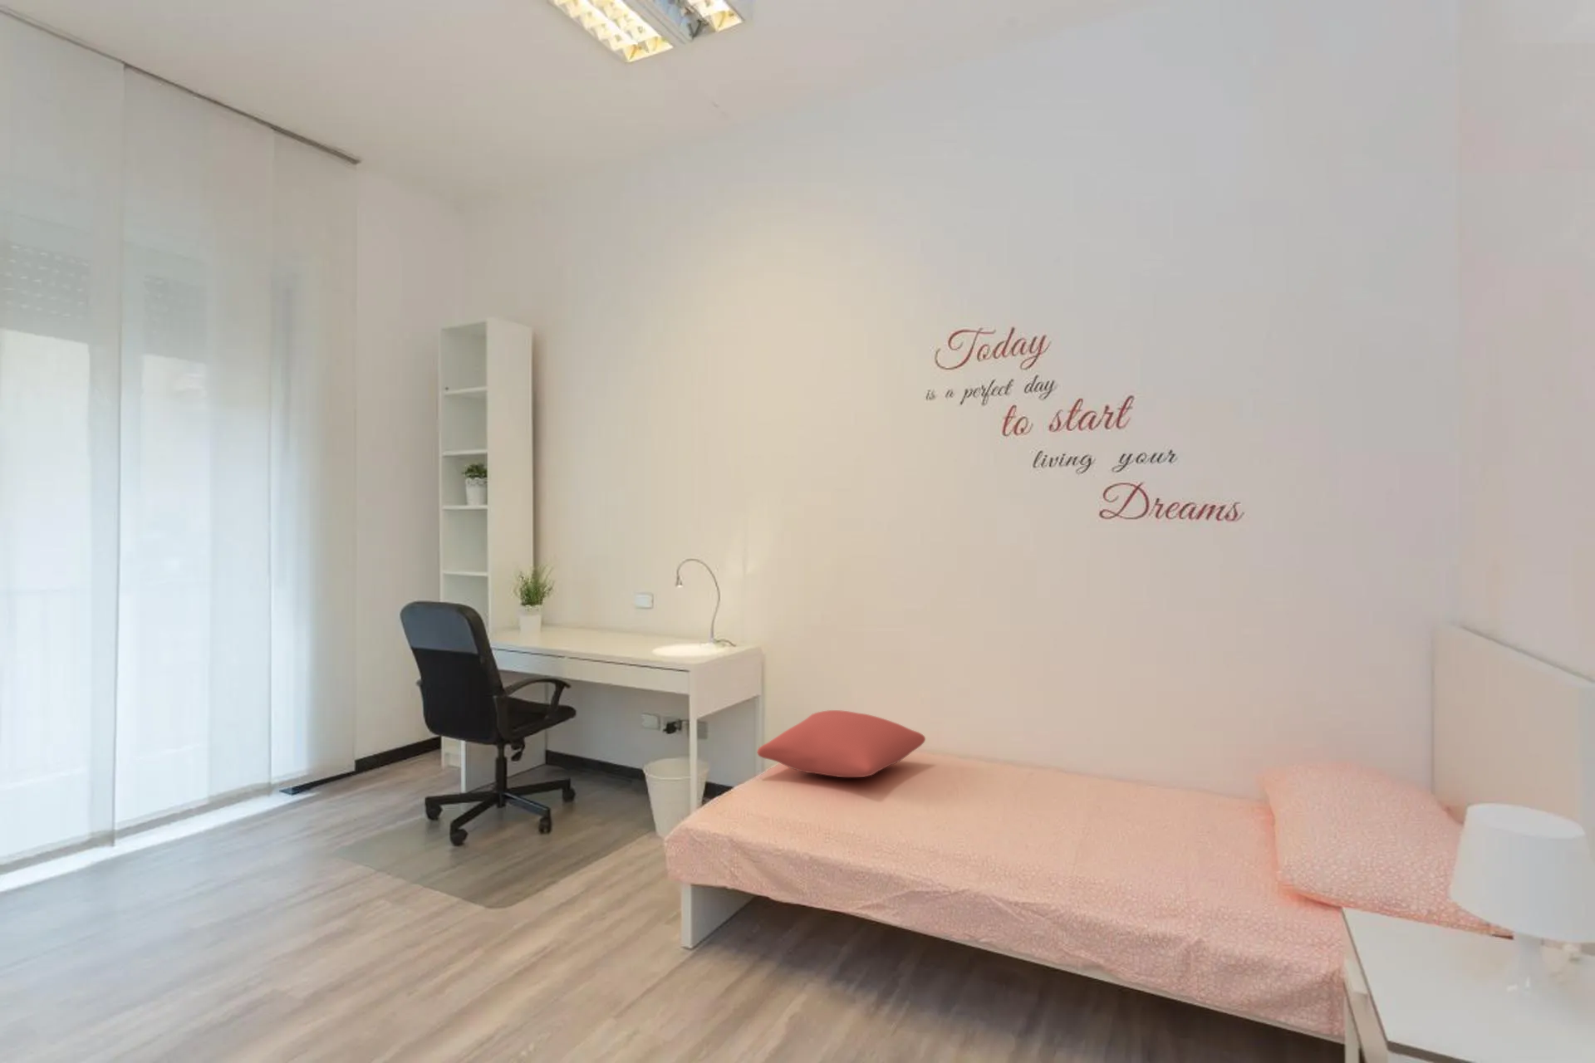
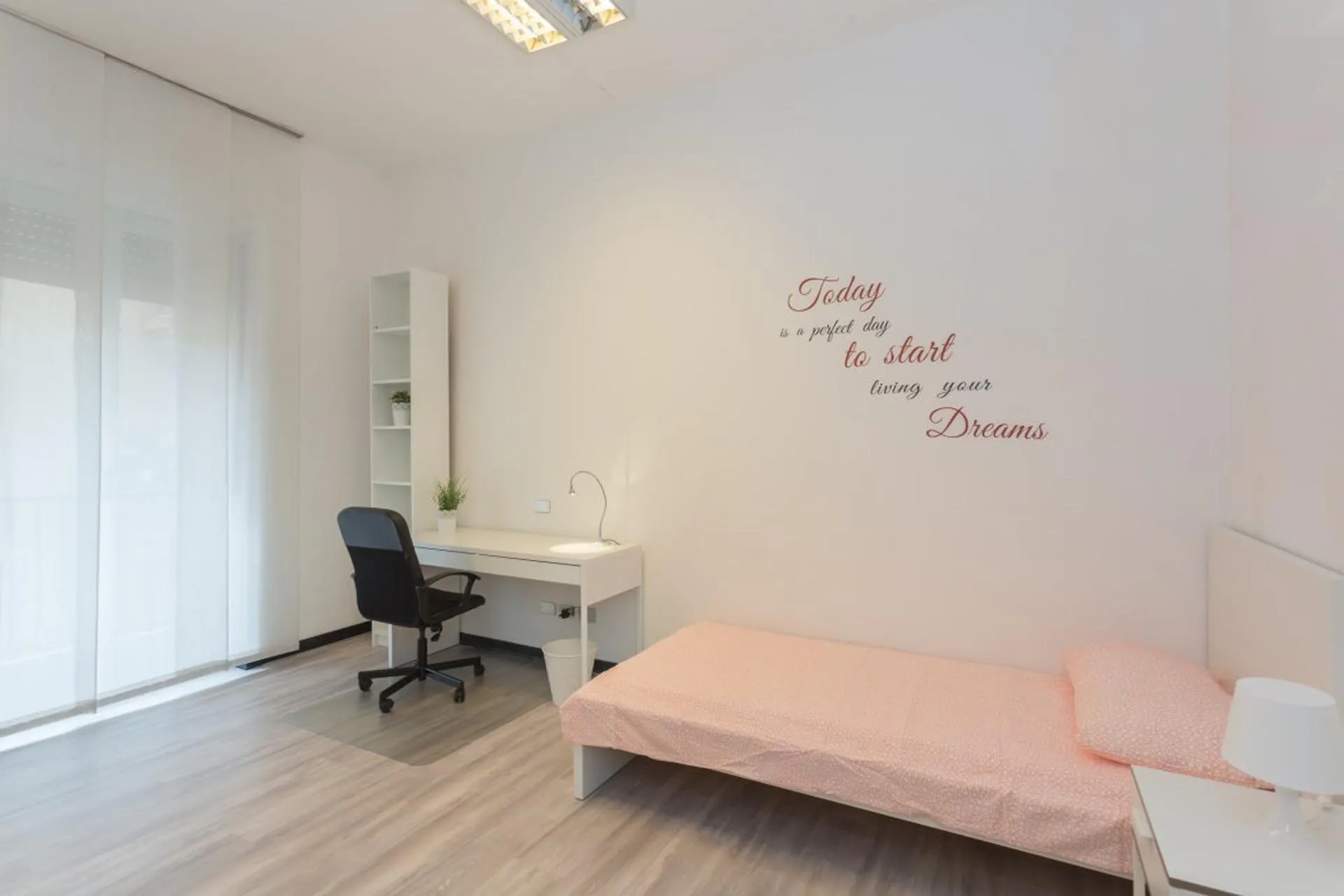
- cushion [756,709,926,778]
